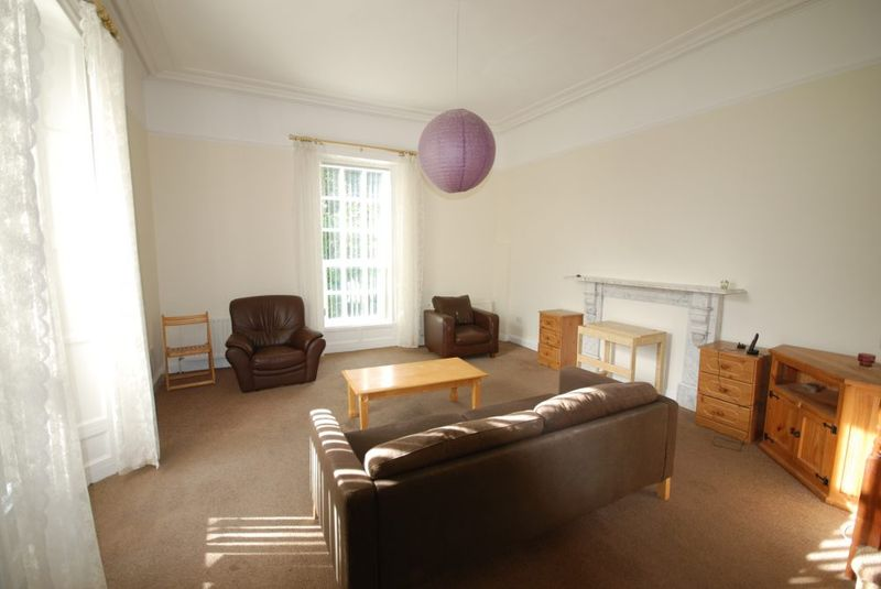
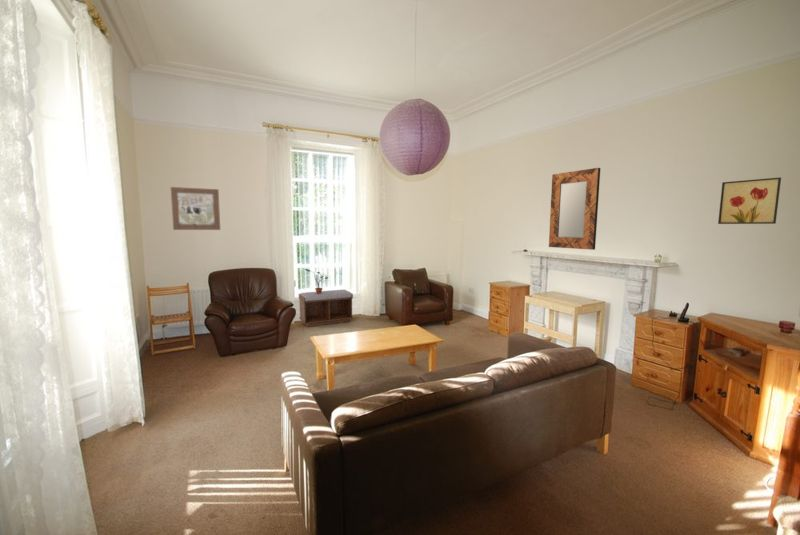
+ potted plant [304,268,329,294]
+ bench [298,289,354,328]
+ wall art [170,186,221,231]
+ home mirror [548,167,601,251]
+ wall art [717,176,782,225]
